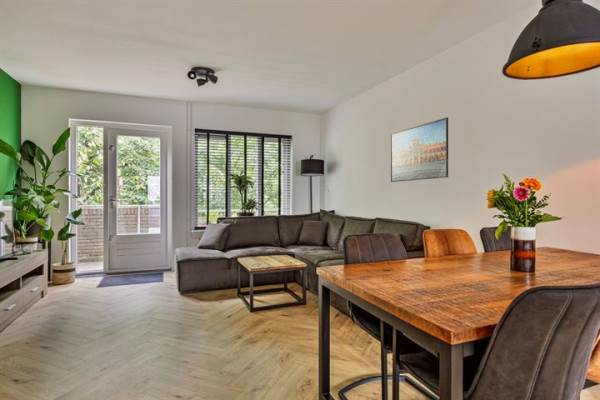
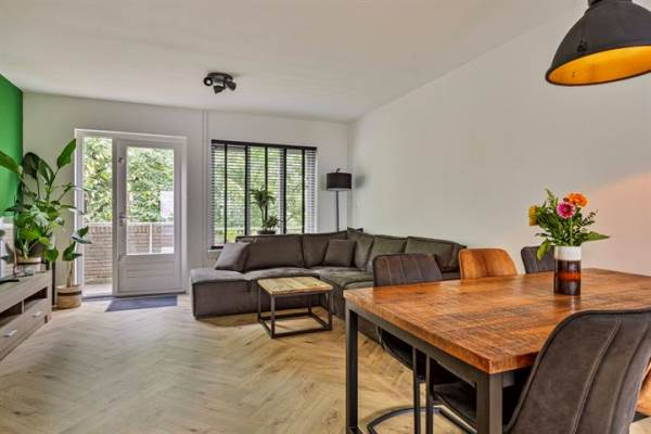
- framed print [390,116,449,183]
